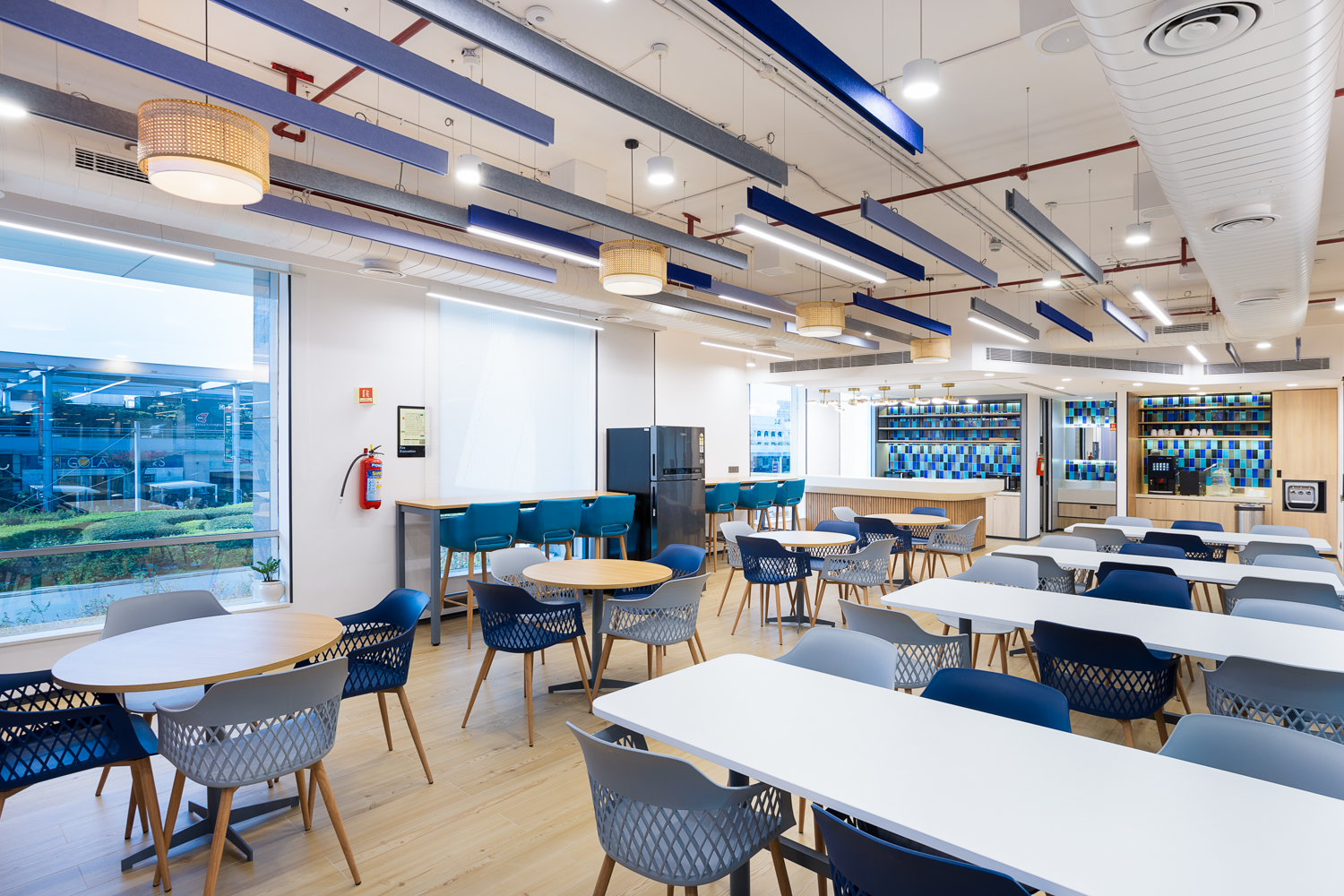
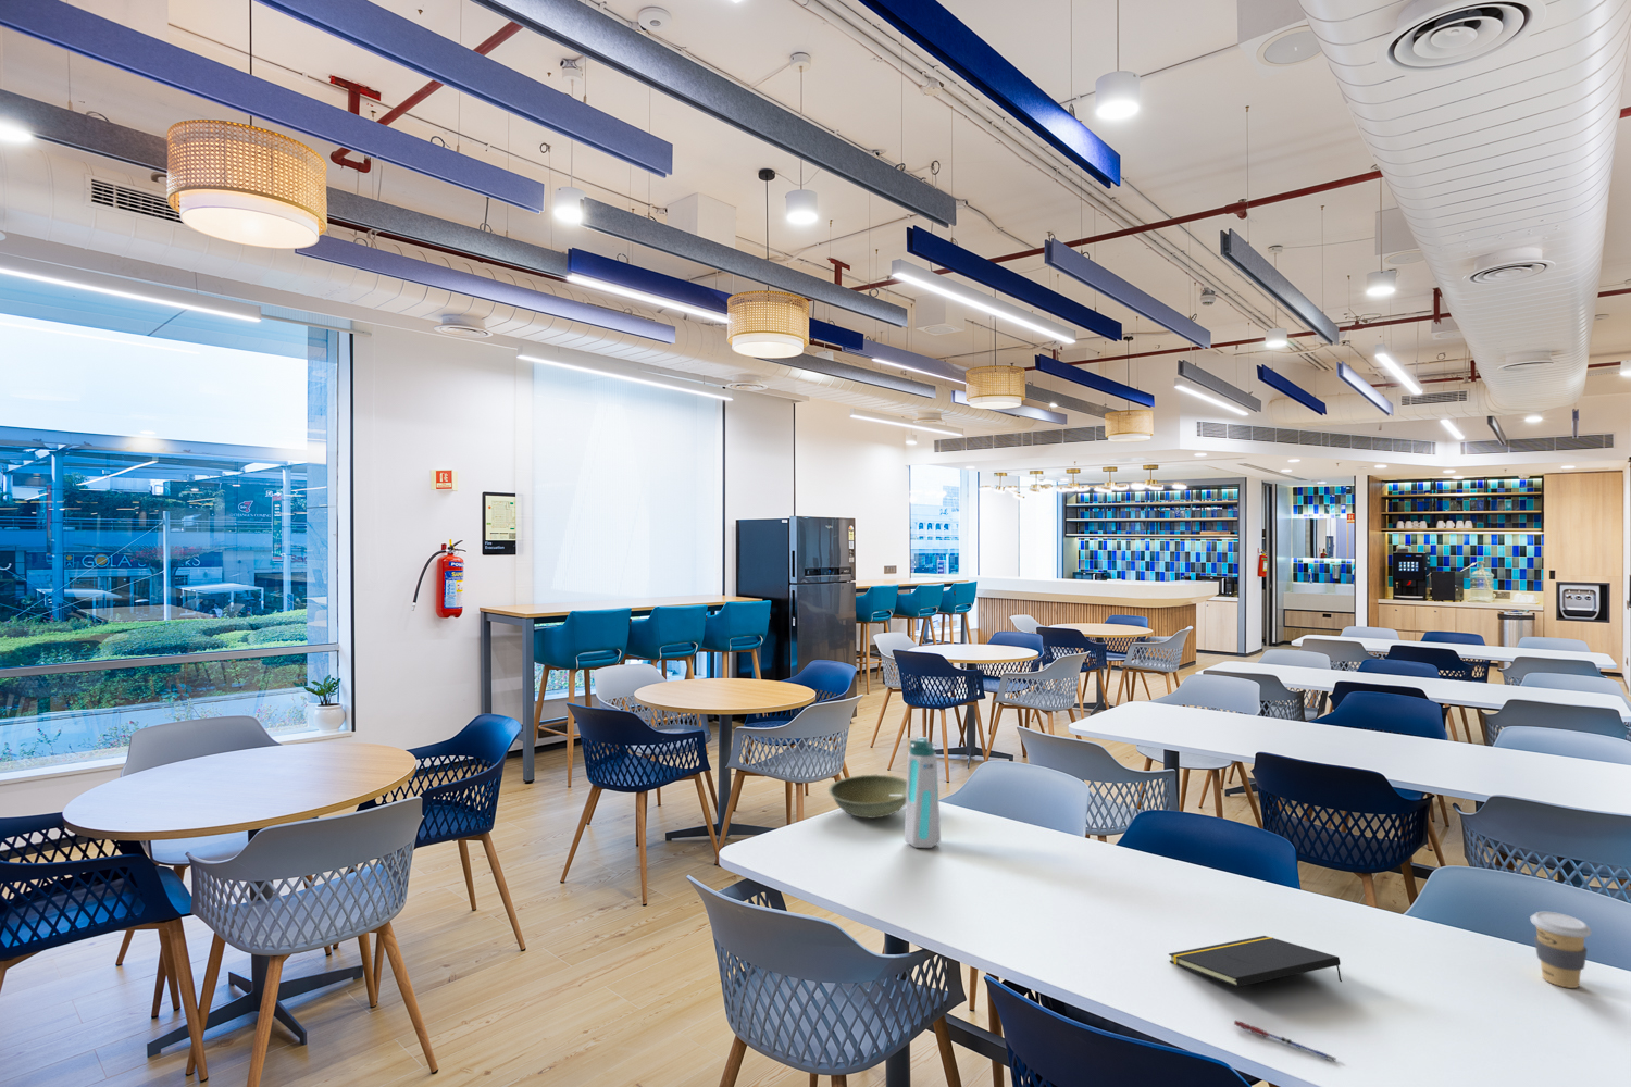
+ coffee cup [1530,911,1592,989]
+ pen [1233,1019,1337,1063]
+ bowl [828,774,907,819]
+ notepad [1167,935,1343,988]
+ water bottle [904,736,942,849]
